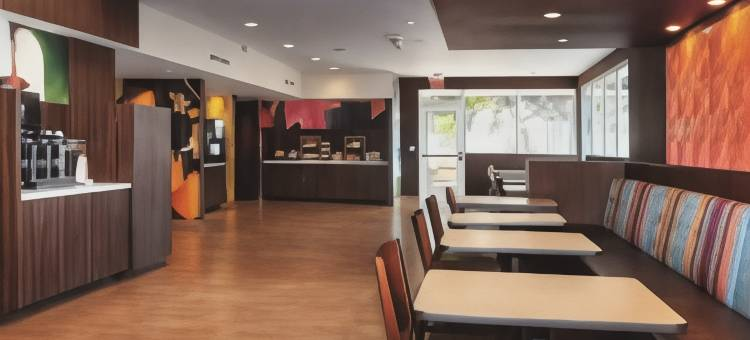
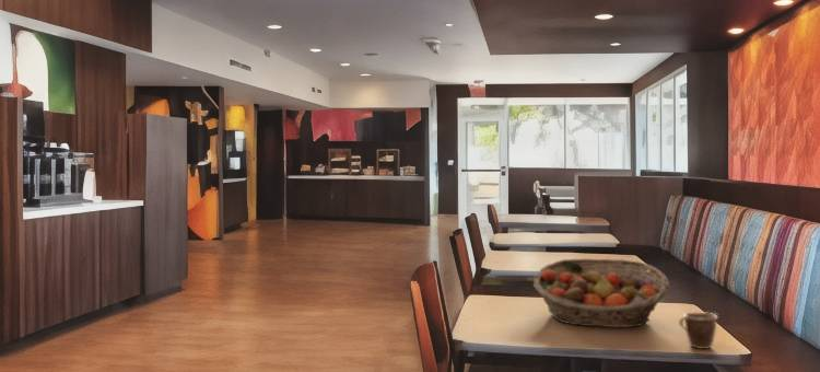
+ mug [678,311,719,350]
+ fruit basket [532,257,670,328]
